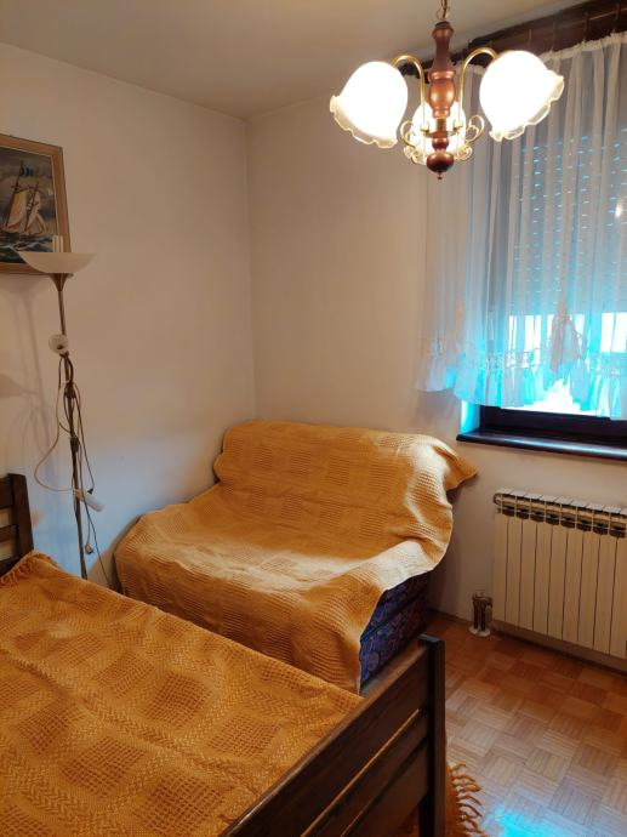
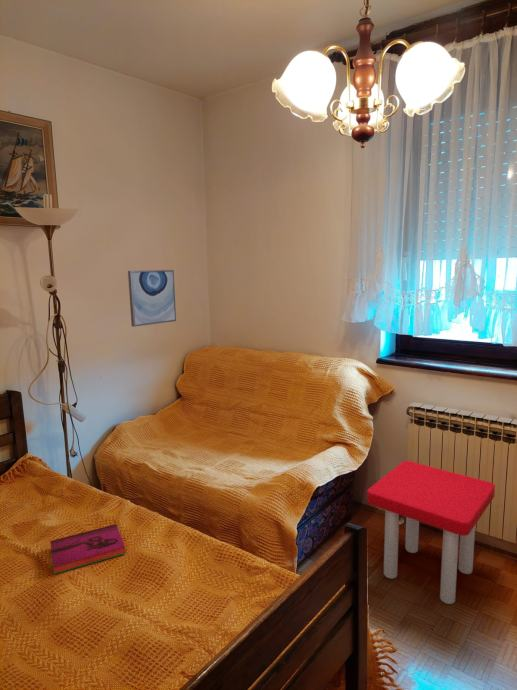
+ wall art [127,269,177,328]
+ hardback book [49,523,126,575]
+ stool [366,460,496,605]
